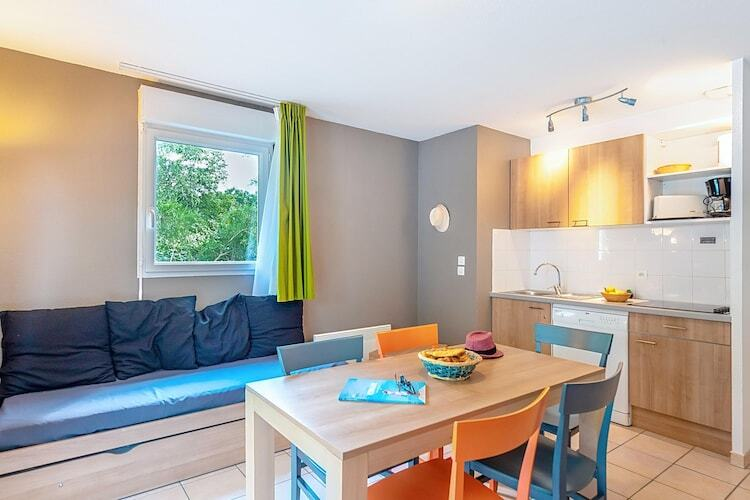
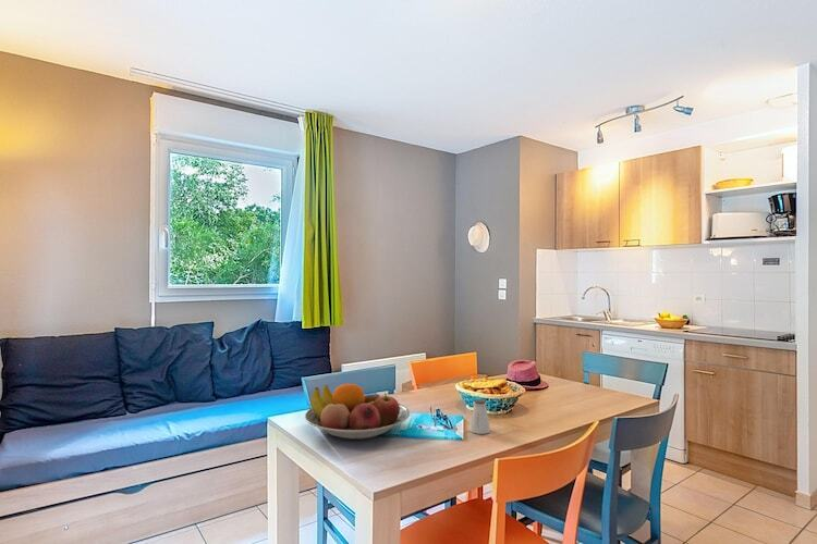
+ fruit bowl [304,383,411,441]
+ saltshaker [468,398,491,435]
